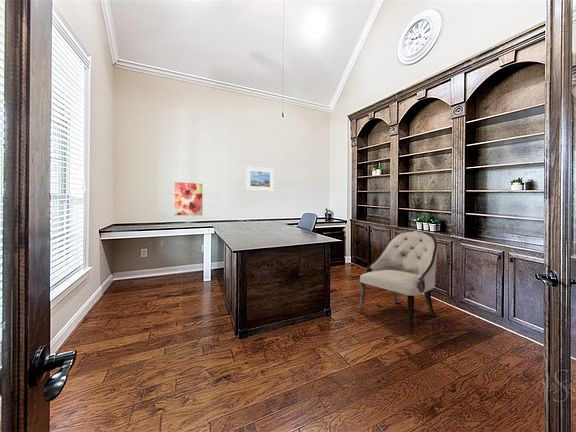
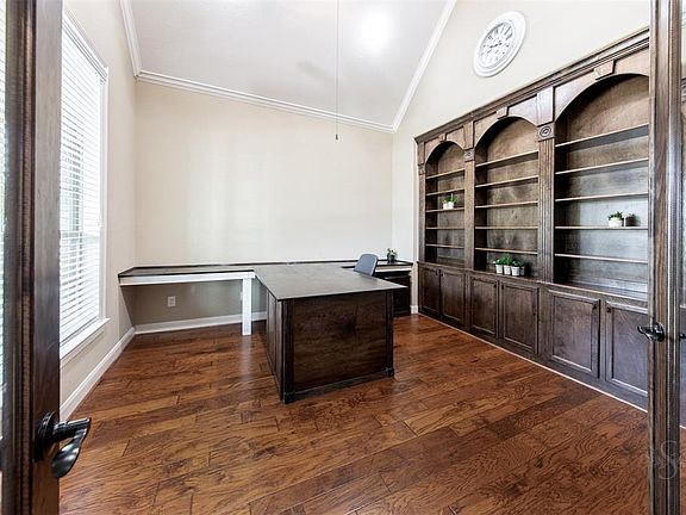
- armchair [357,230,438,335]
- wall art [174,181,203,216]
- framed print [245,166,275,192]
